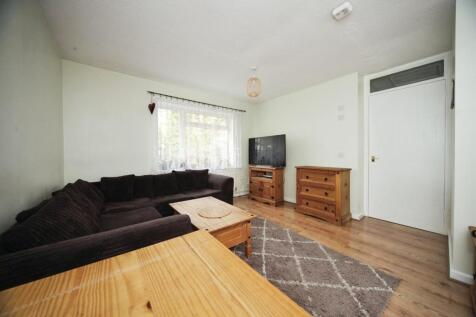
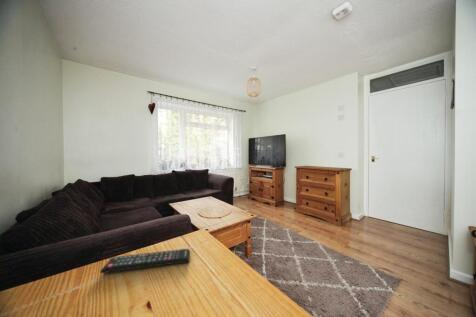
+ remote control [99,248,191,274]
